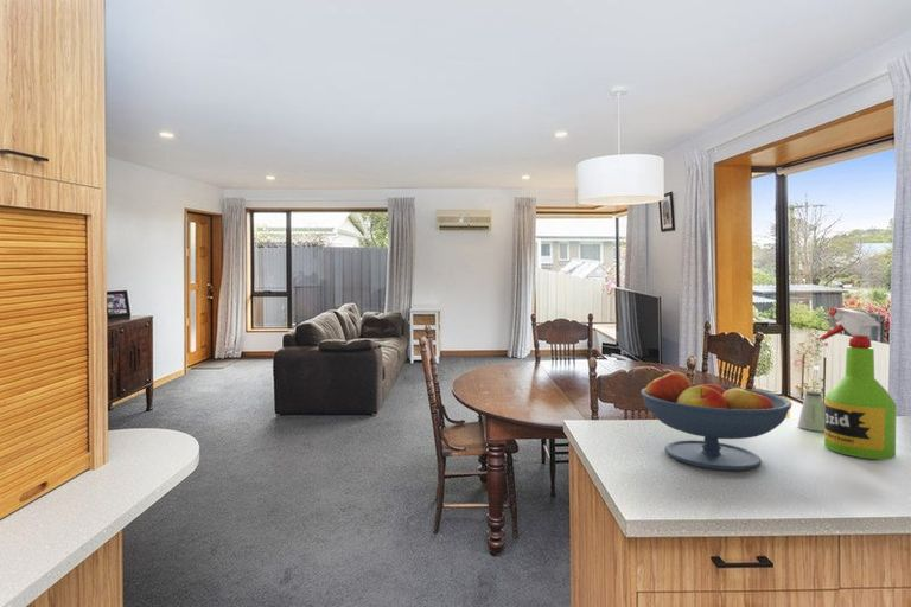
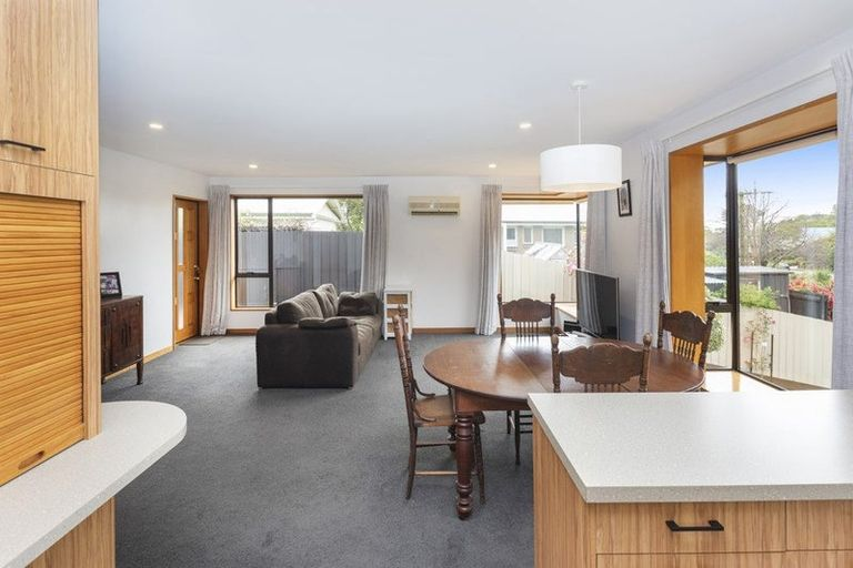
- saltshaker [796,390,824,433]
- spray bottle [817,307,898,460]
- fruit bowl [639,370,792,472]
